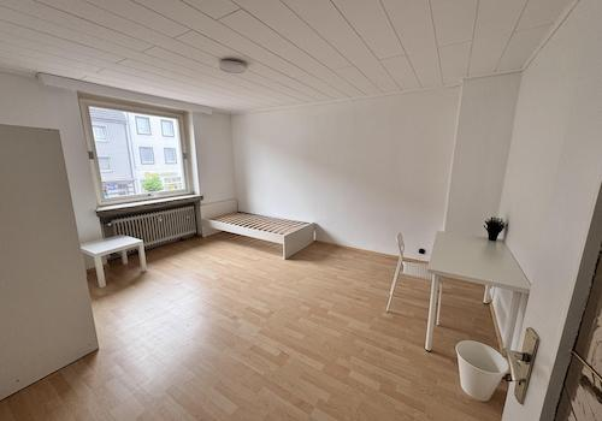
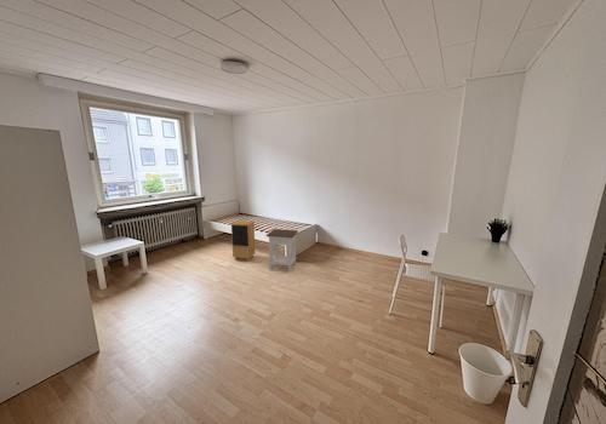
+ speaker [230,219,256,263]
+ nightstand [264,228,299,273]
